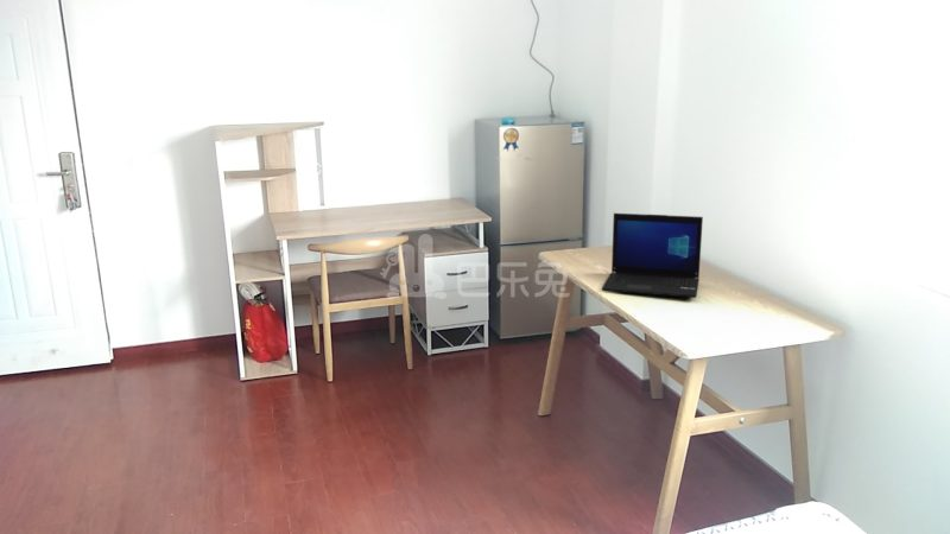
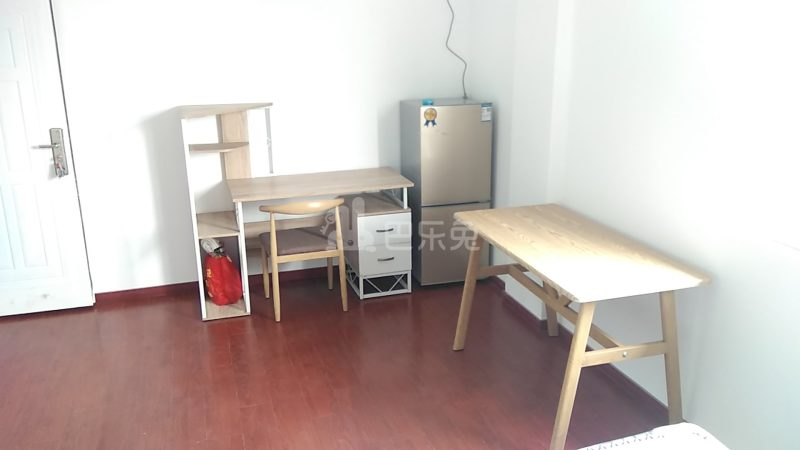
- laptop [601,212,704,299]
